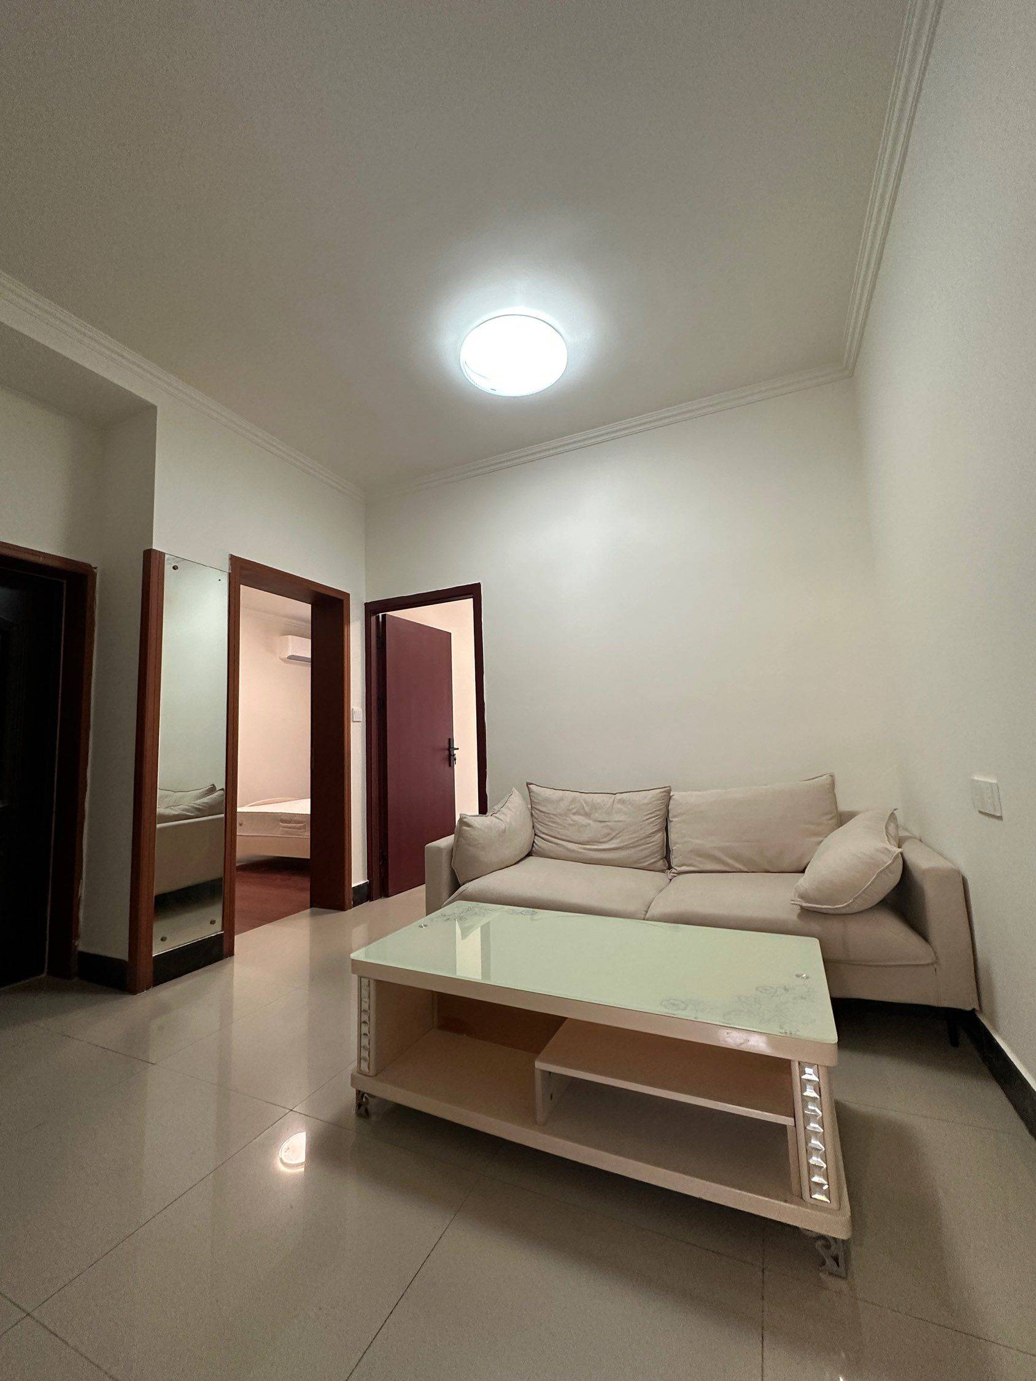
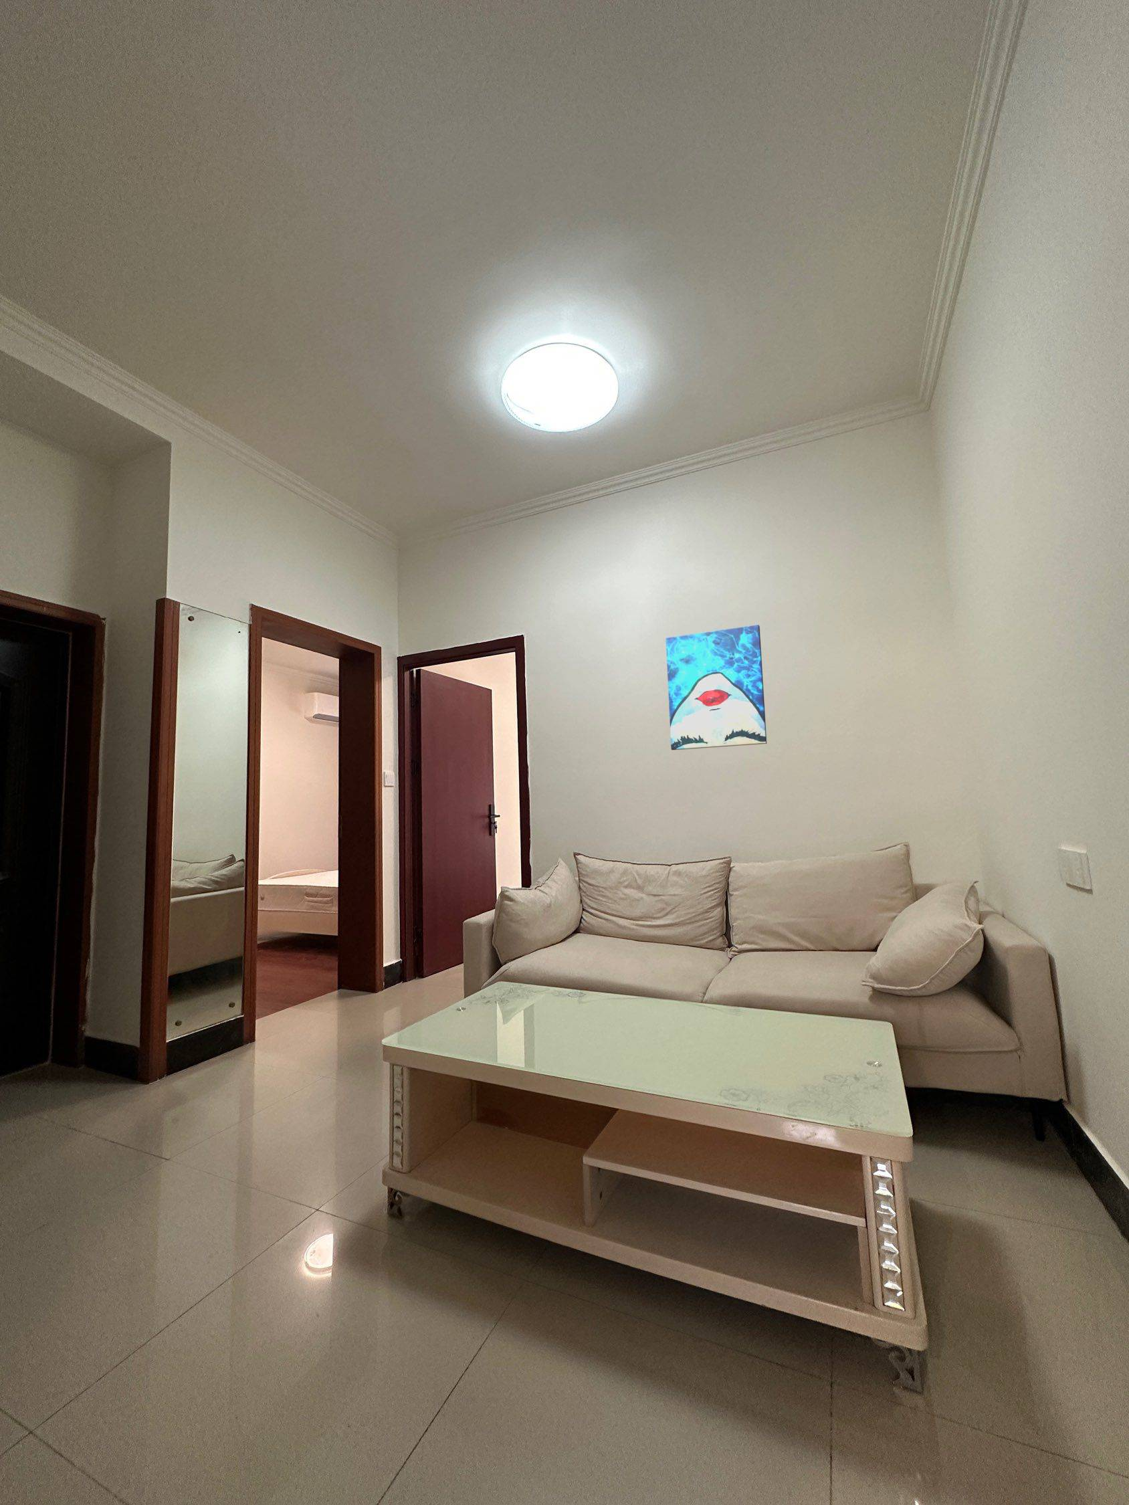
+ wall art [665,624,767,751]
